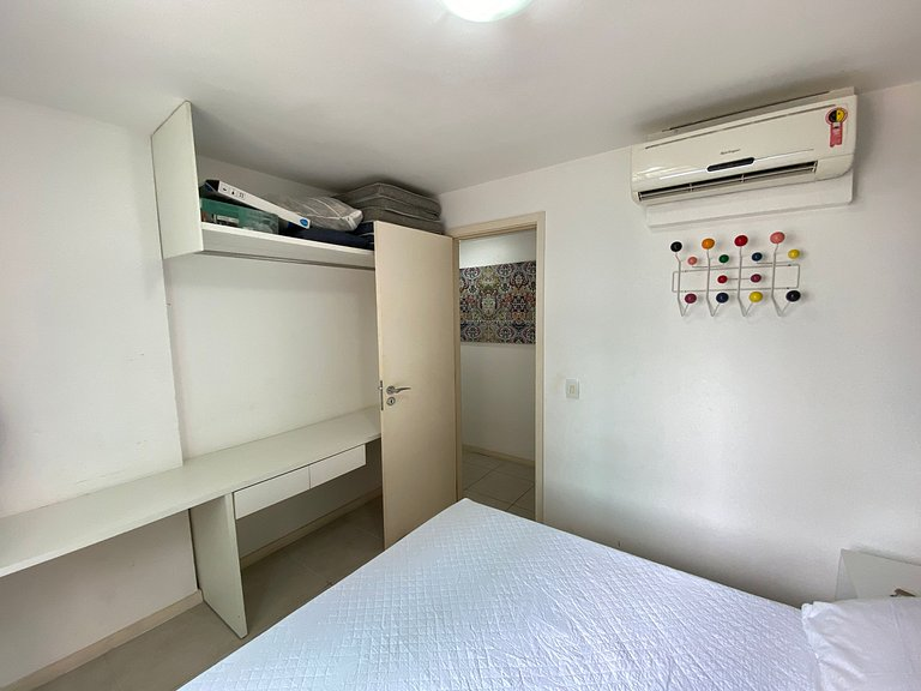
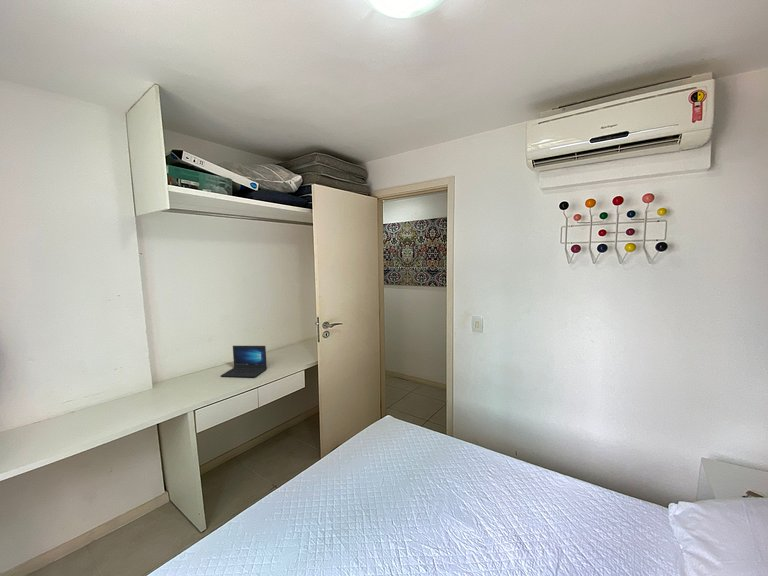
+ laptop [220,345,268,378]
